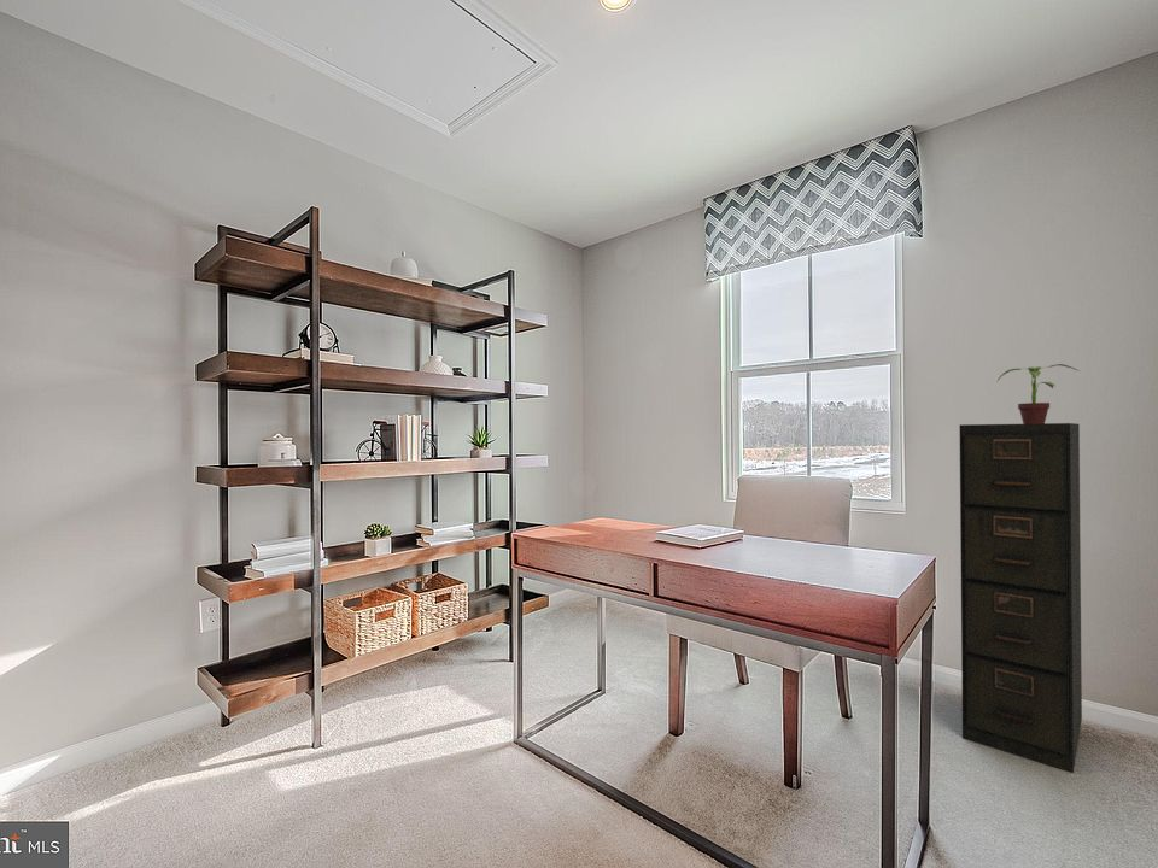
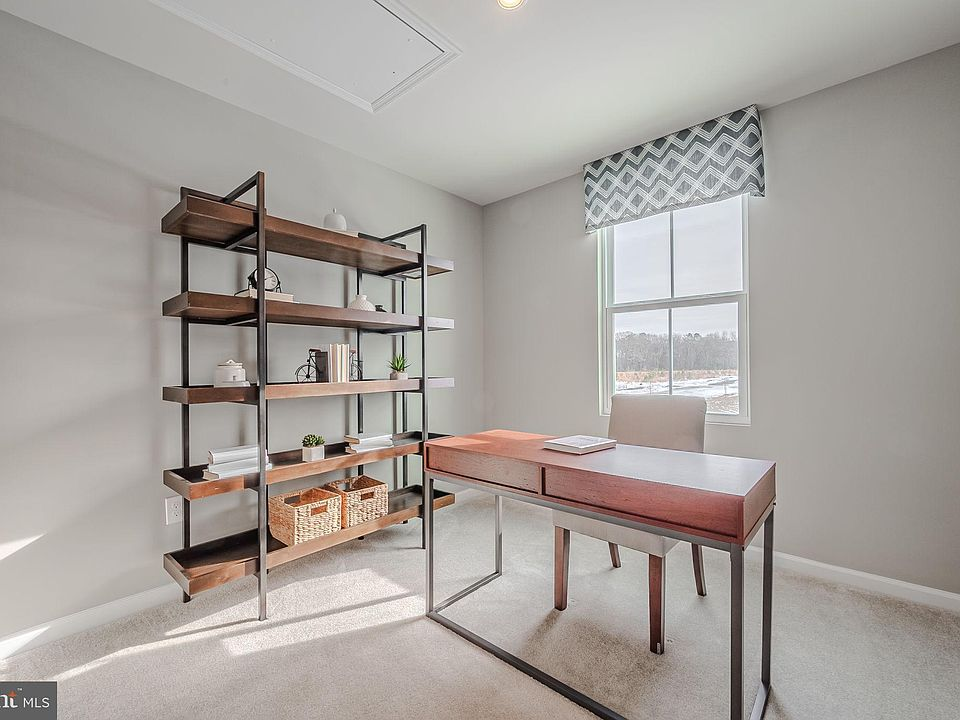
- filing cabinet [958,422,1083,774]
- potted plant [995,363,1081,424]
